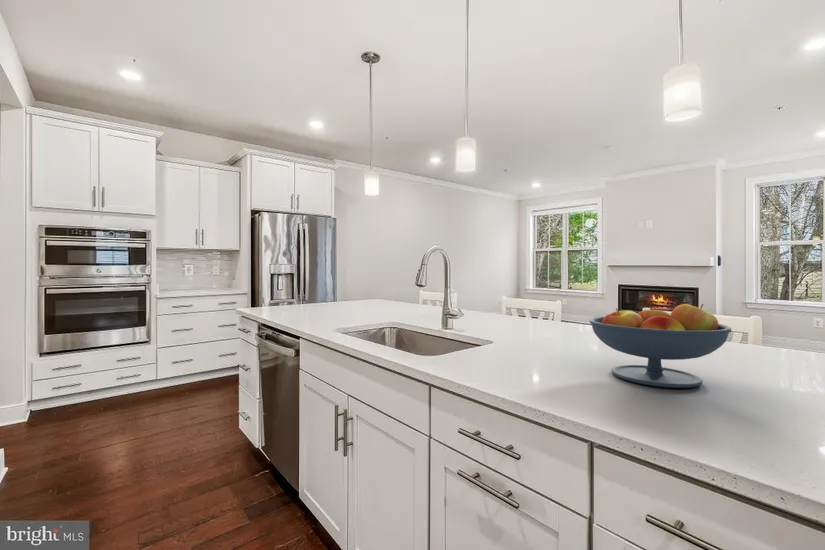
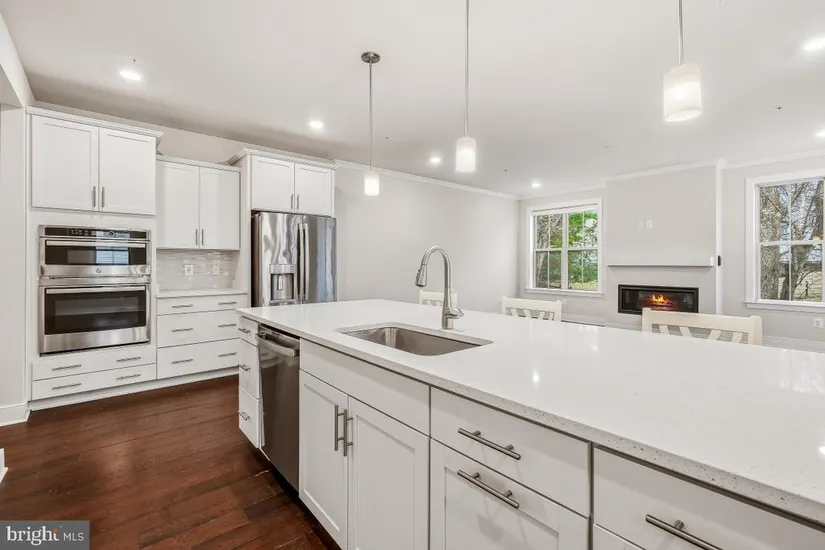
- fruit bowl [589,303,732,389]
